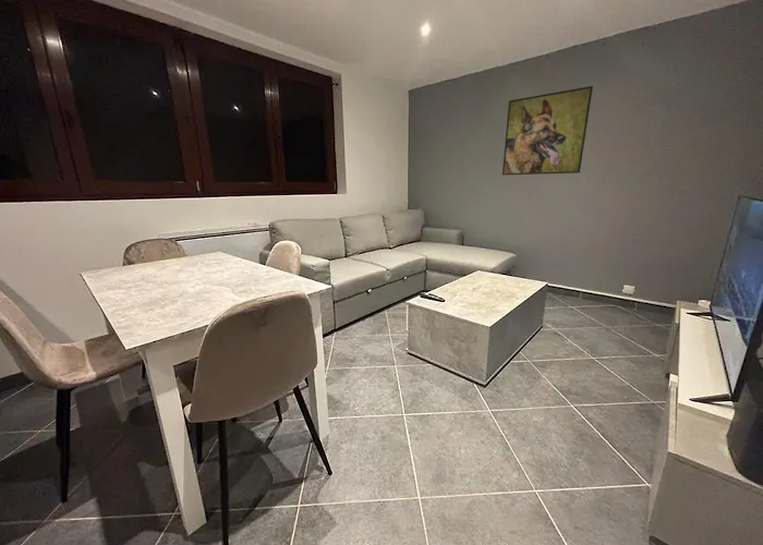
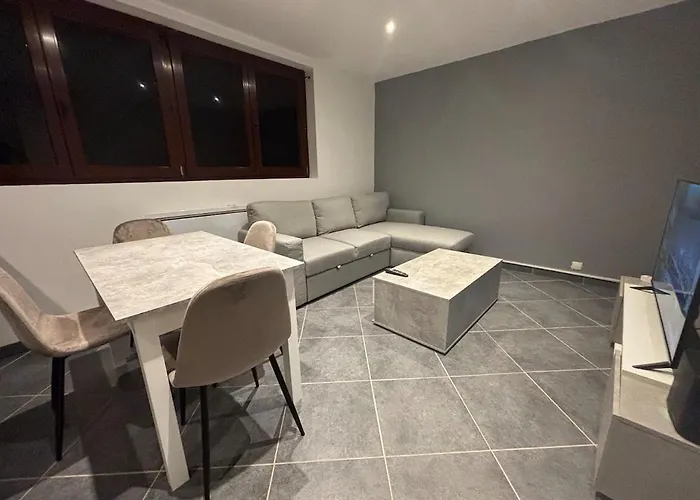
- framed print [501,85,594,177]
